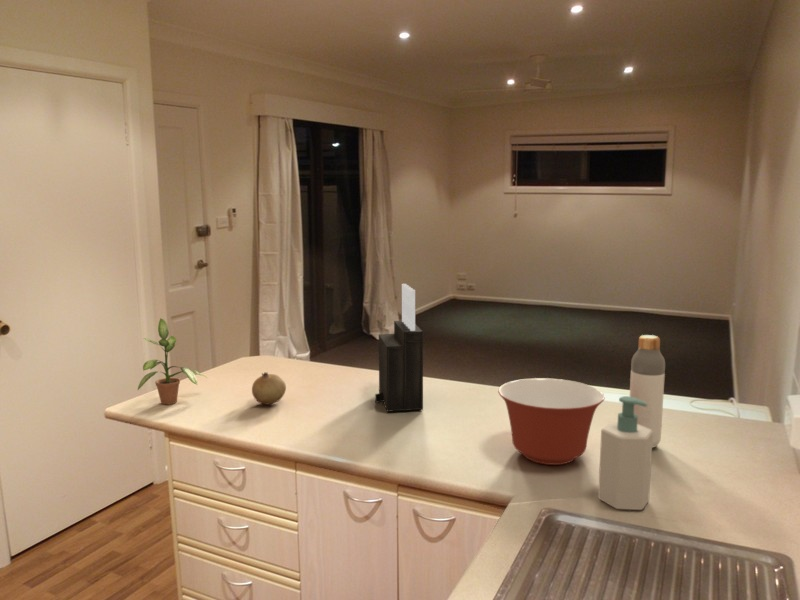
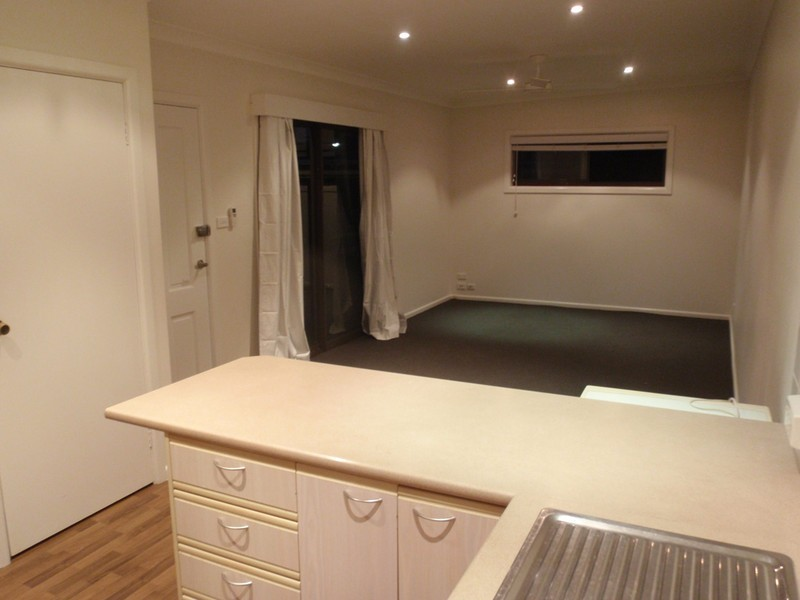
- knife block [374,283,424,413]
- mixing bowl [497,377,606,466]
- potted plant [137,317,208,405]
- fruit [251,371,287,406]
- bottle [629,334,666,449]
- soap bottle [597,395,653,511]
